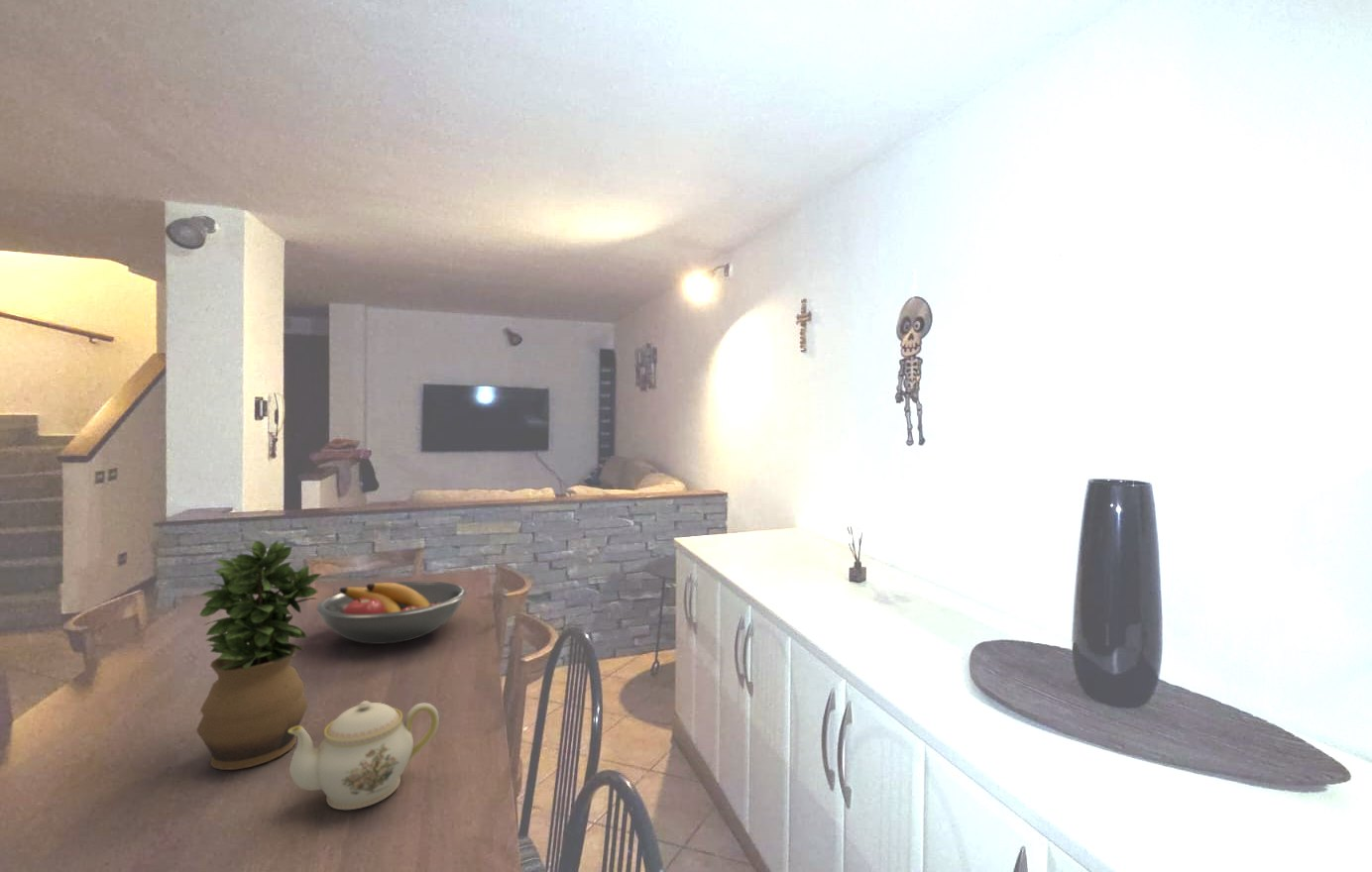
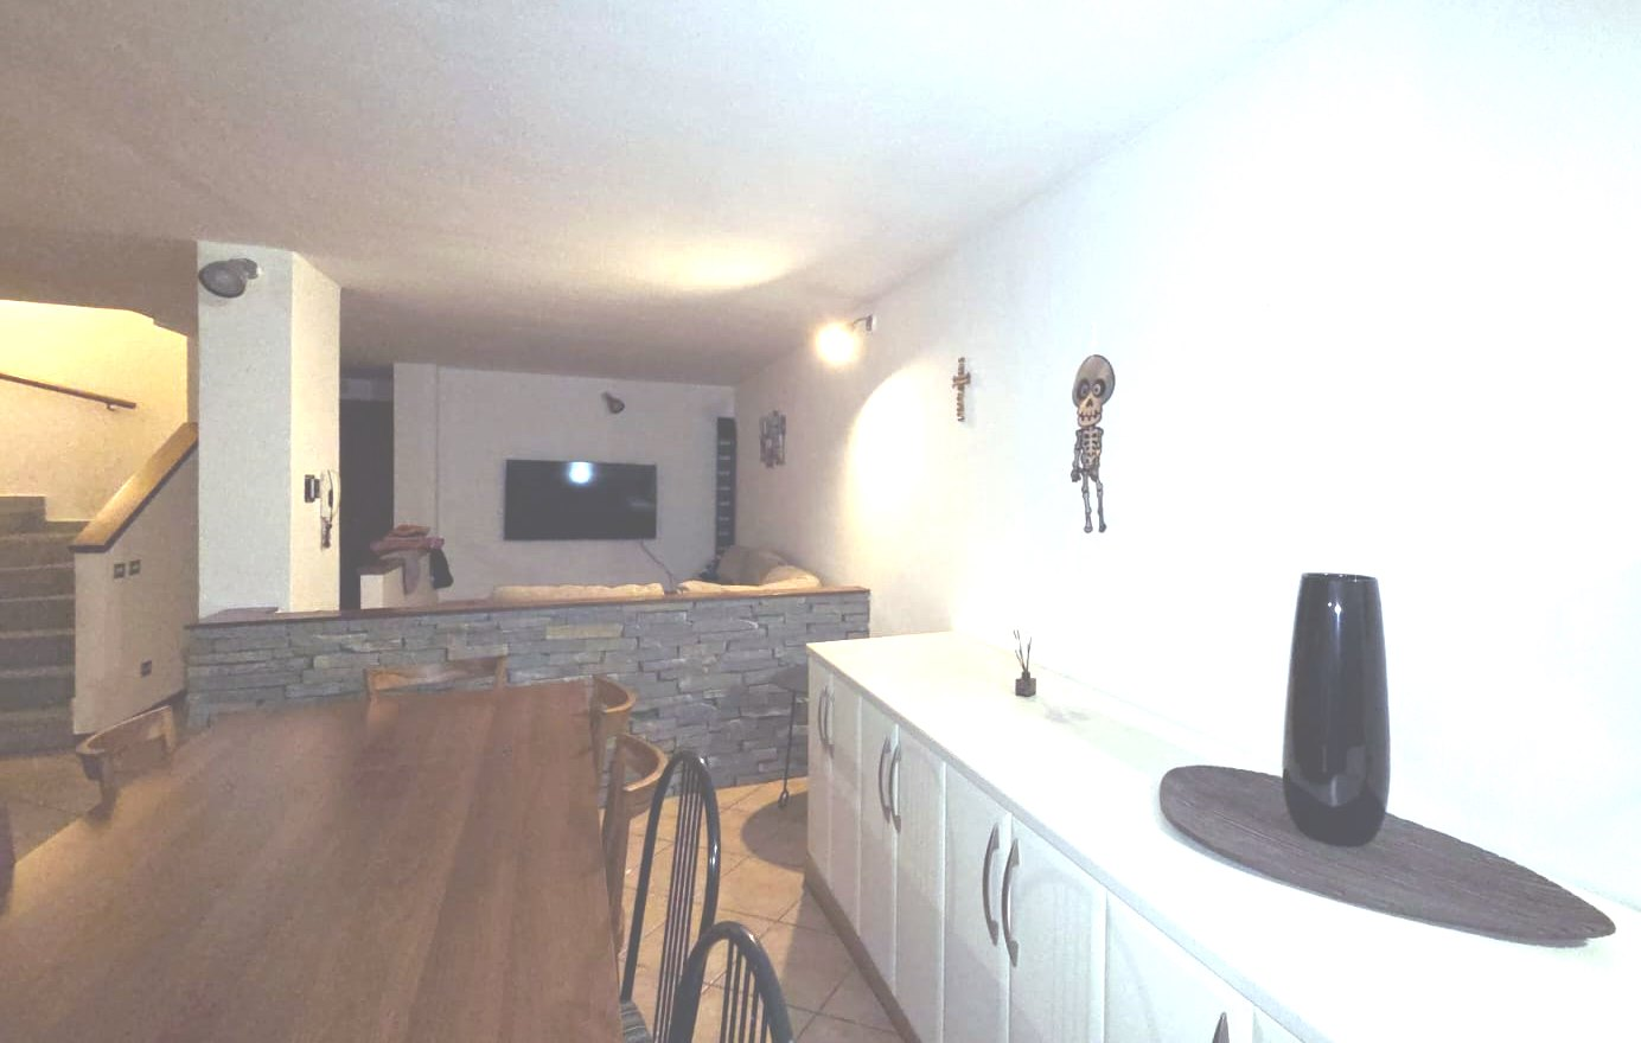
- potted plant [195,539,323,771]
- fruit bowl [315,580,468,645]
- teapot [288,700,440,811]
